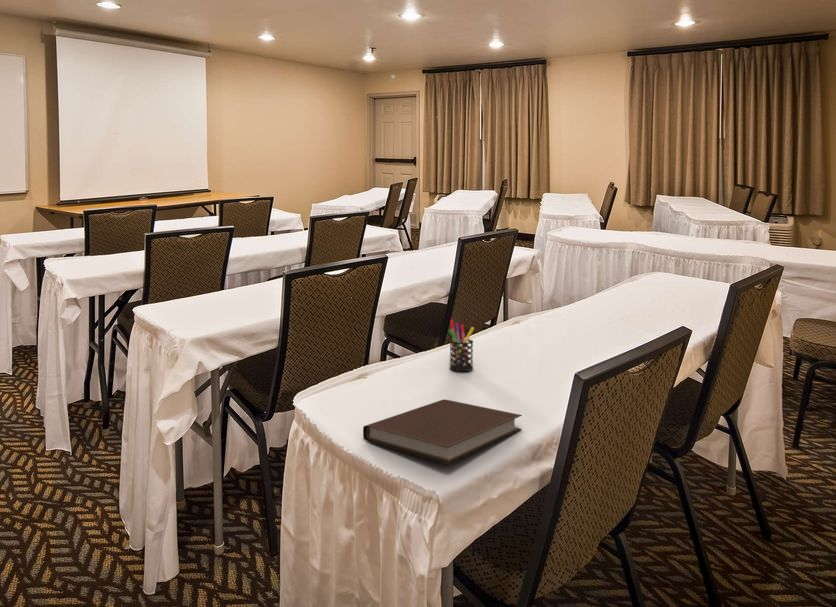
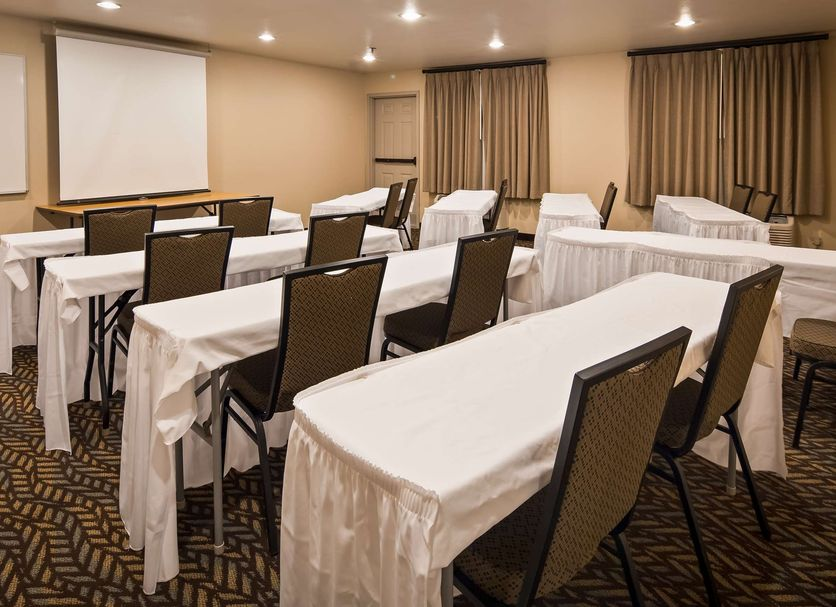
- notebook [362,399,523,465]
- pen holder [448,319,475,372]
